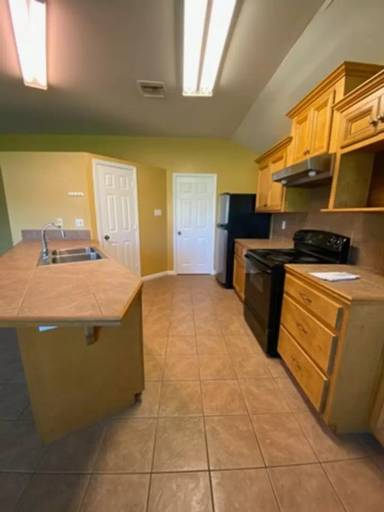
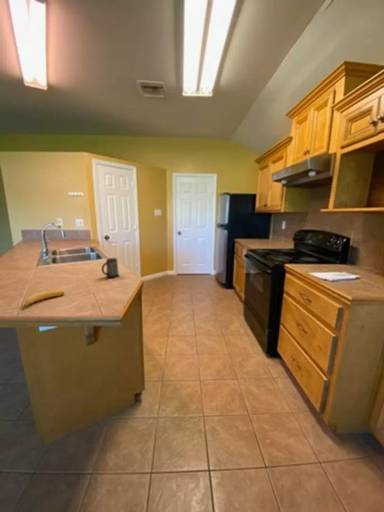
+ mug [101,257,120,279]
+ banana [23,289,65,309]
